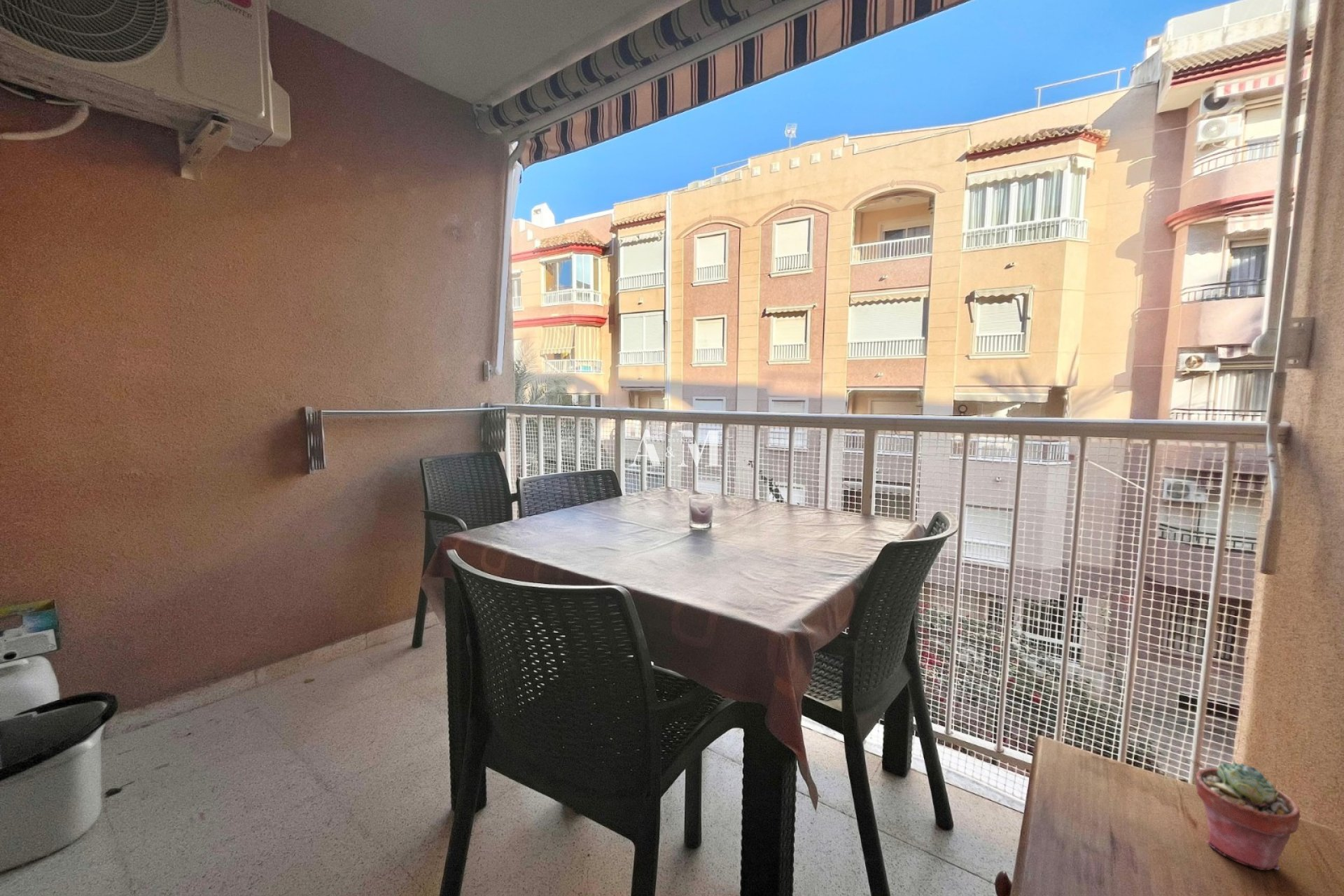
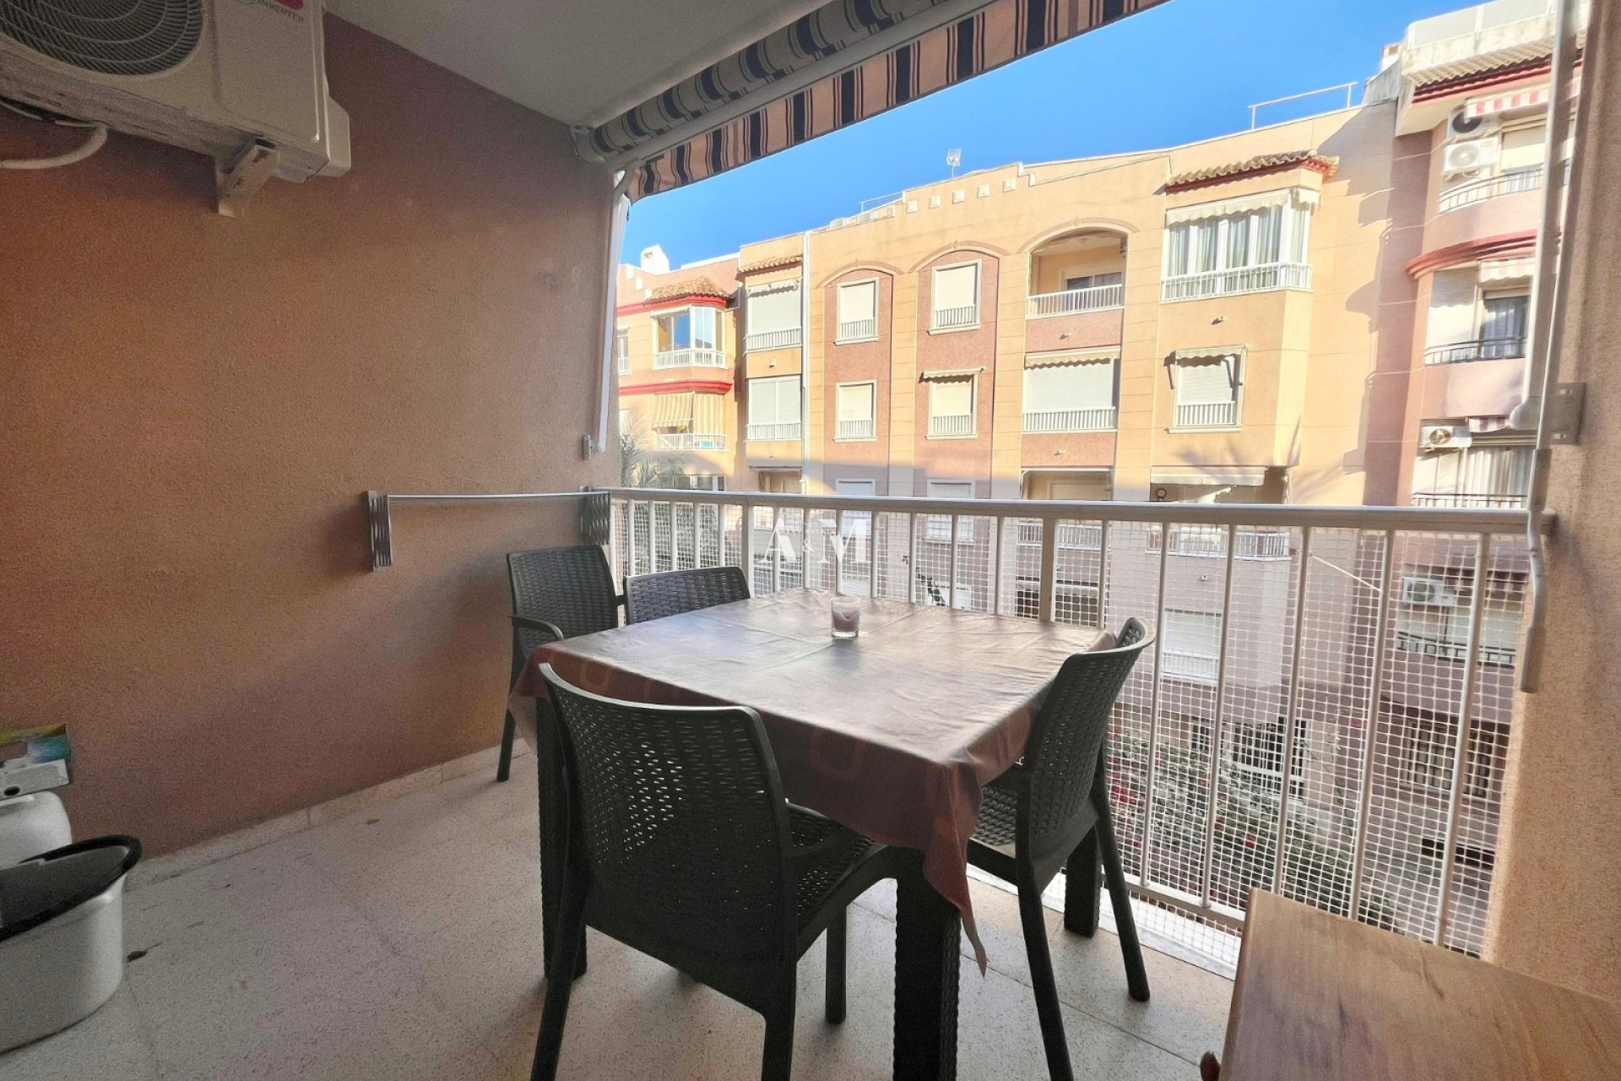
- potted succulent [1195,760,1301,872]
